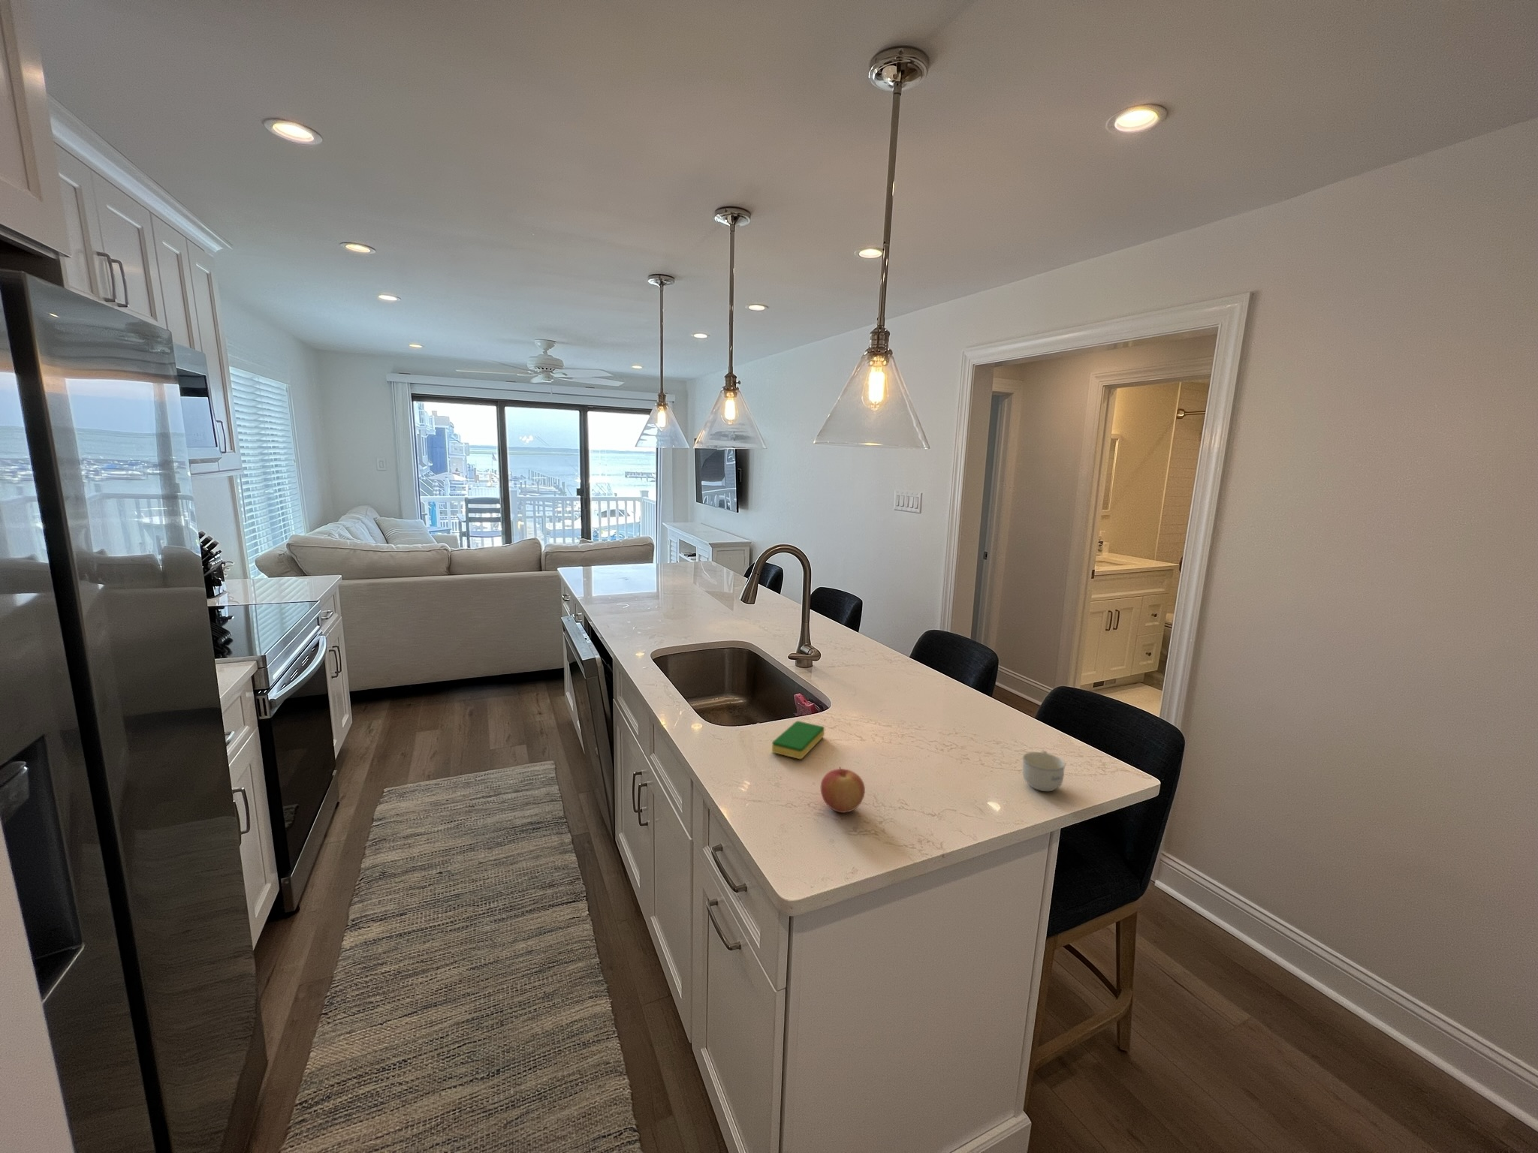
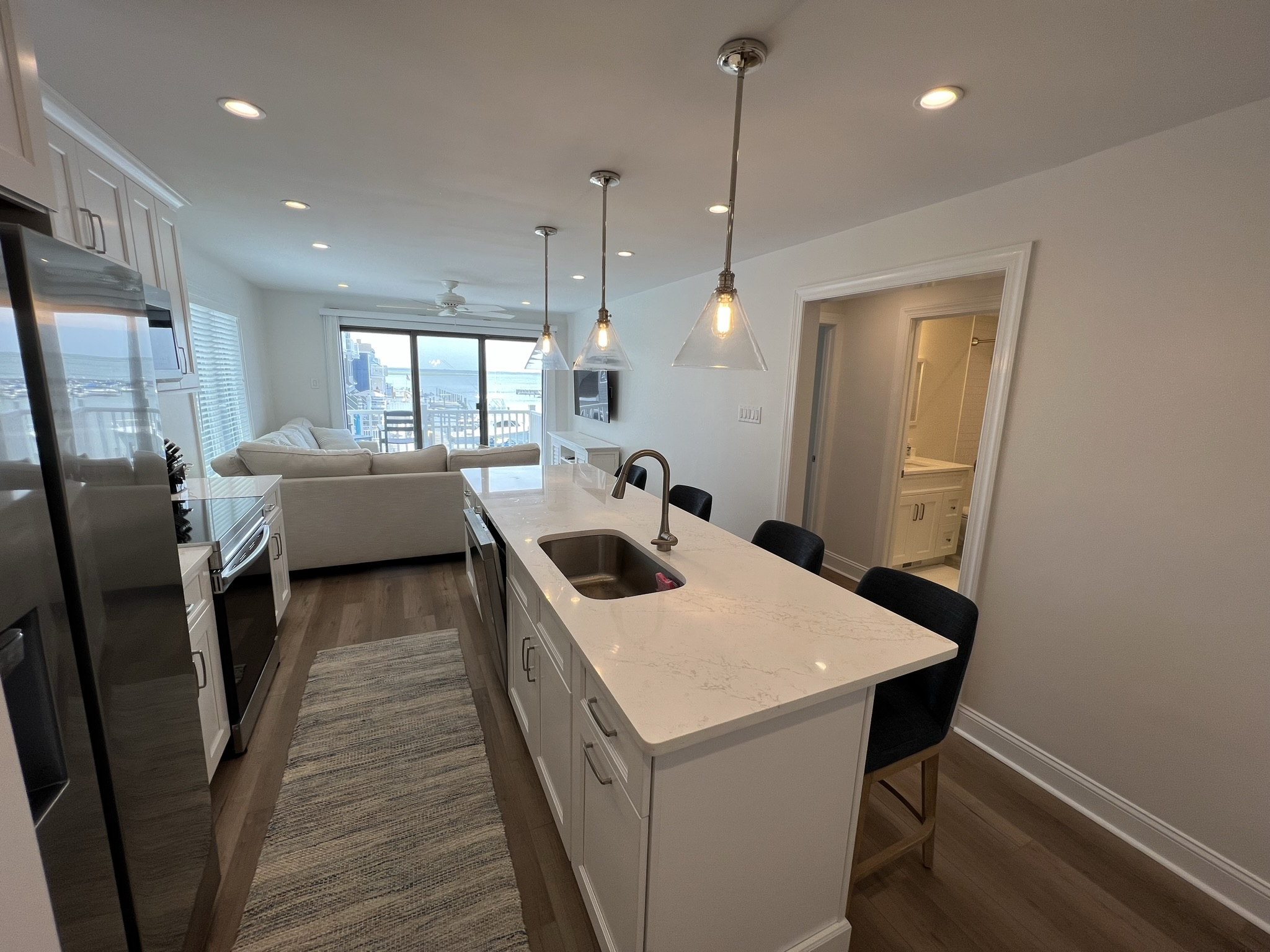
- dish sponge [771,719,826,759]
- apple [820,767,866,814]
- cup [1022,750,1067,792]
